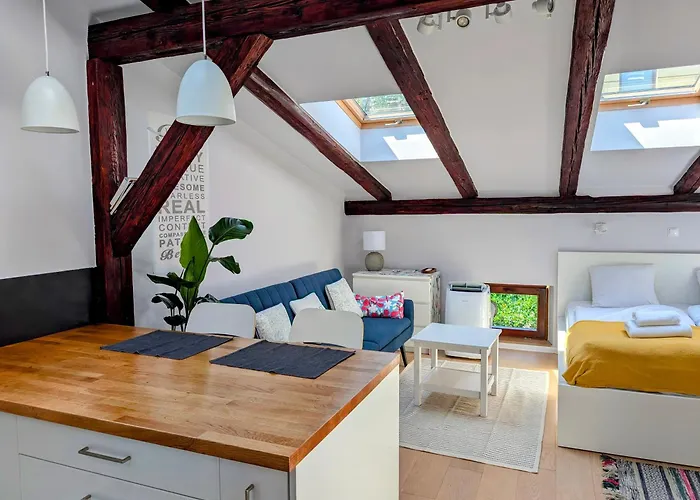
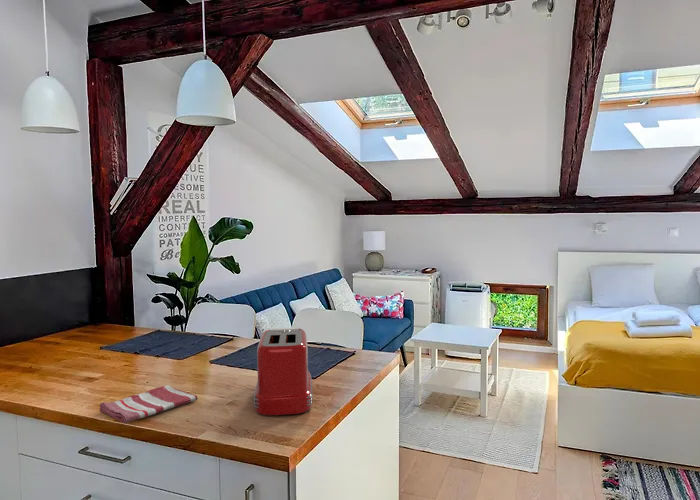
+ toaster [253,327,313,416]
+ dish towel [99,384,198,424]
